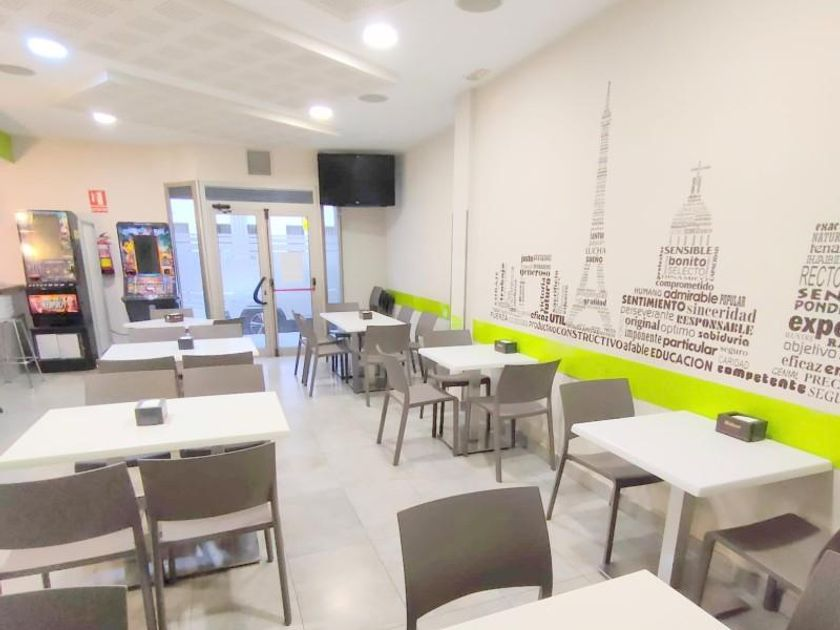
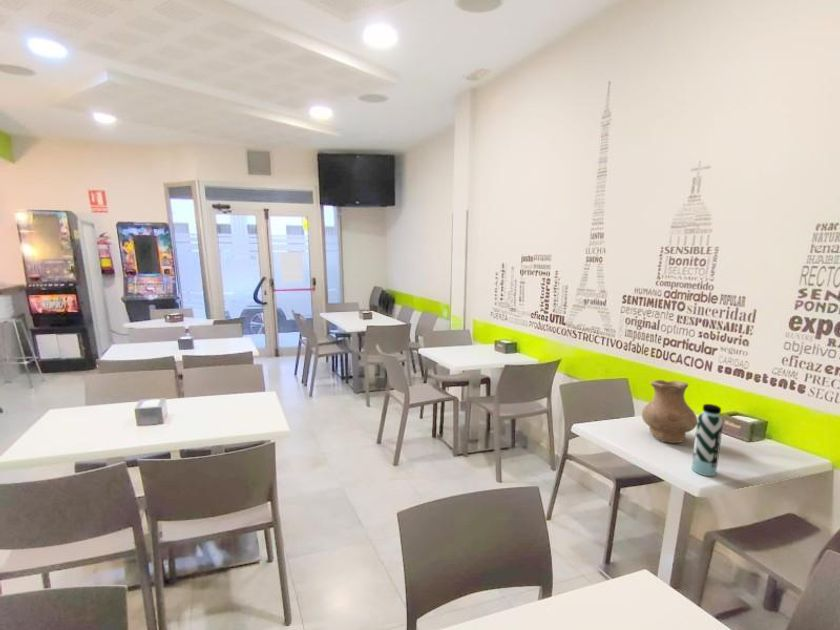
+ water bottle [691,403,724,477]
+ vase [641,379,698,444]
